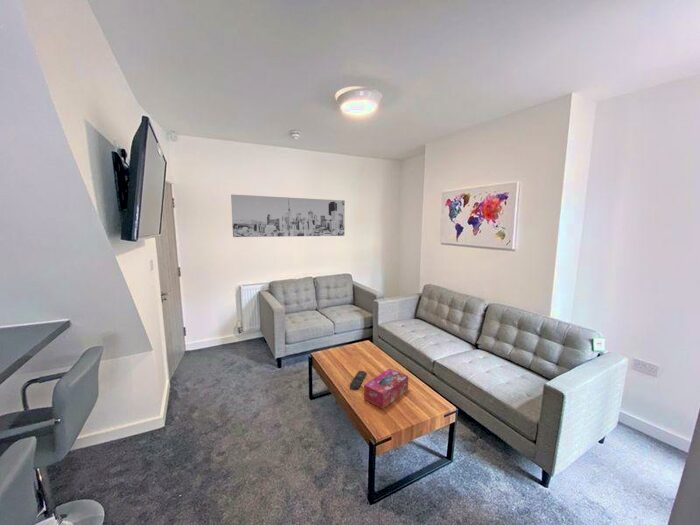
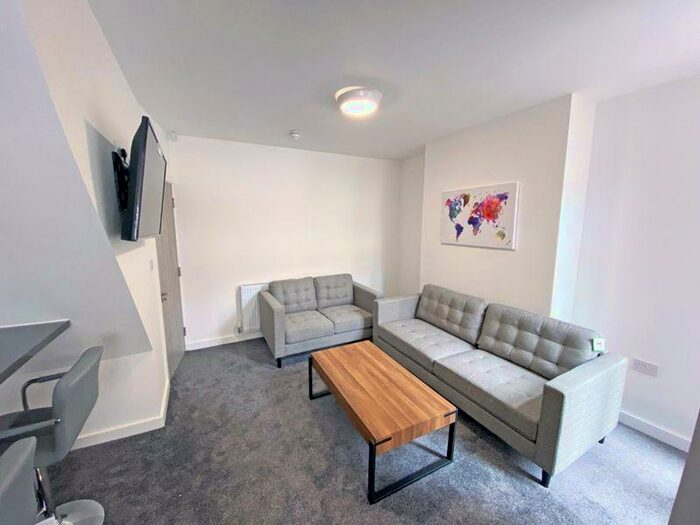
- wall art [230,193,346,238]
- remote control [349,370,368,390]
- tissue box [363,368,409,410]
